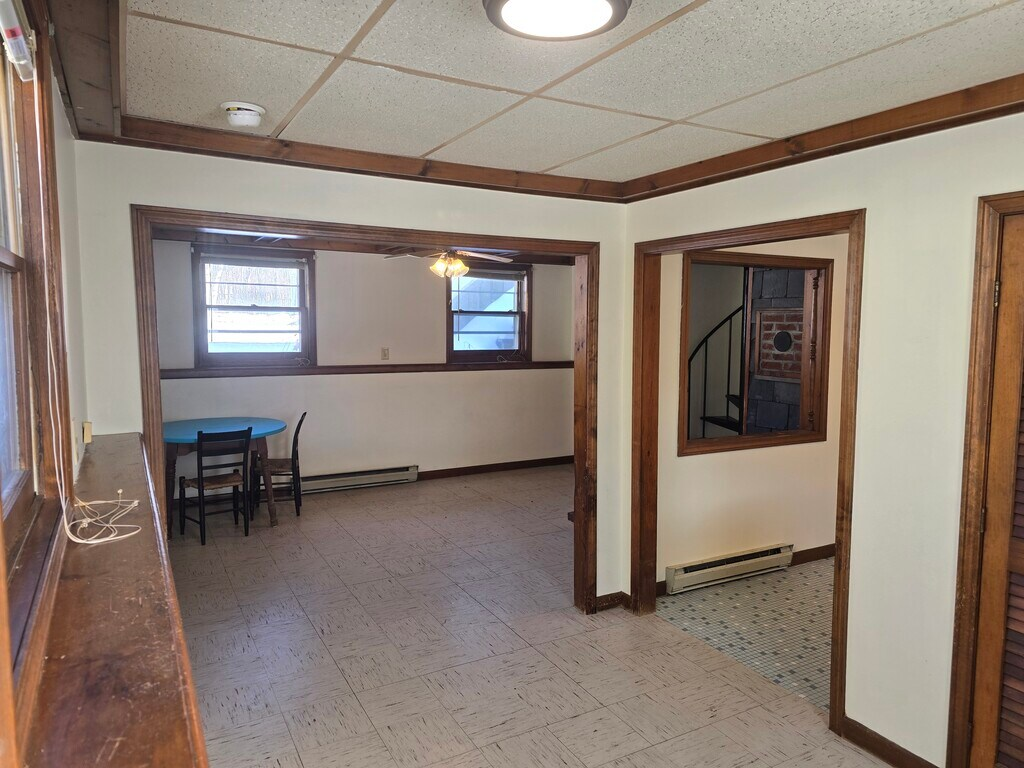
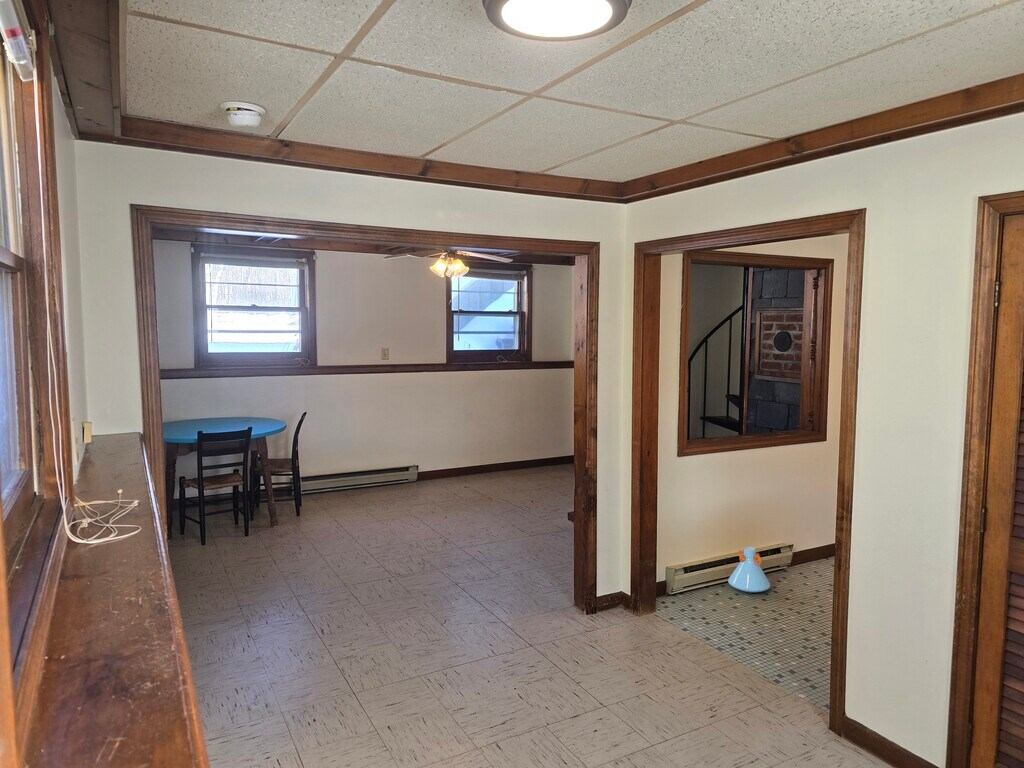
+ vase [727,546,771,593]
